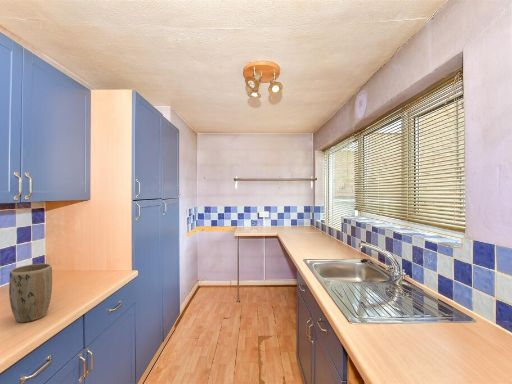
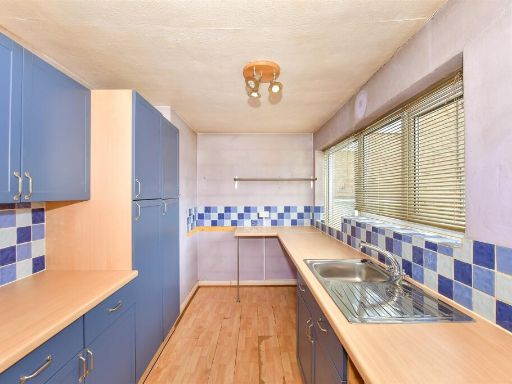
- plant pot [8,263,53,323]
